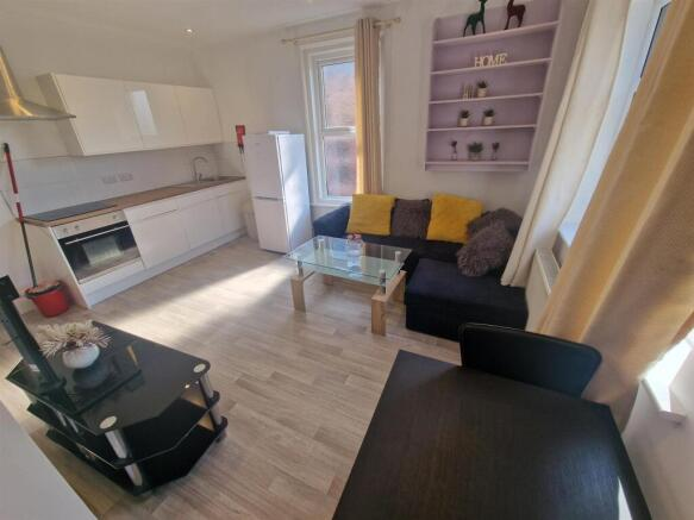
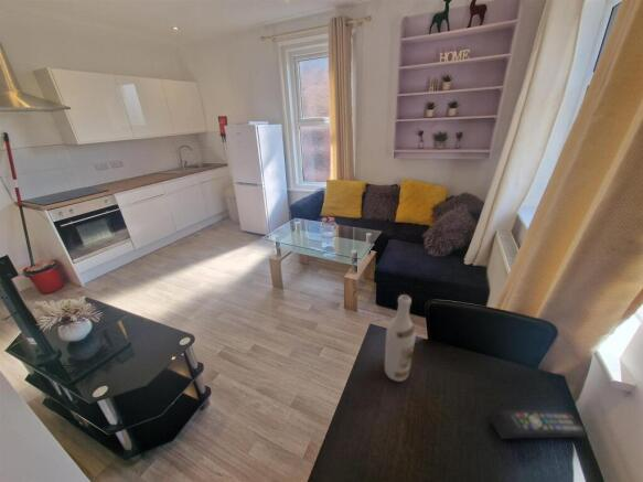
+ remote control [490,409,589,440]
+ wine bottle [384,293,417,383]
